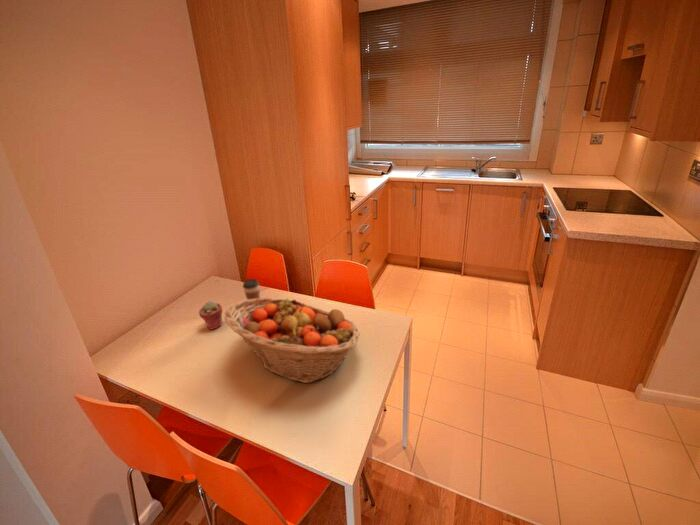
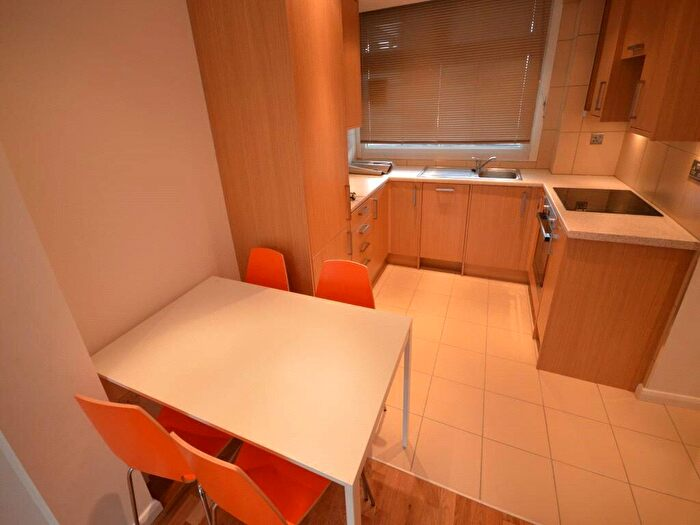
- coffee cup [242,278,261,300]
- potted succulent [198,300,224,331]
- fruit basket [223,297,361,384]
